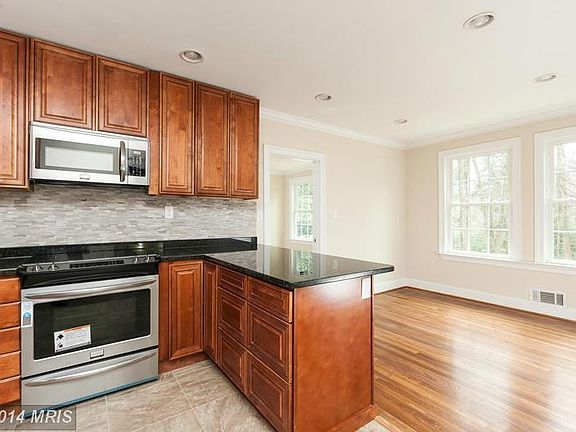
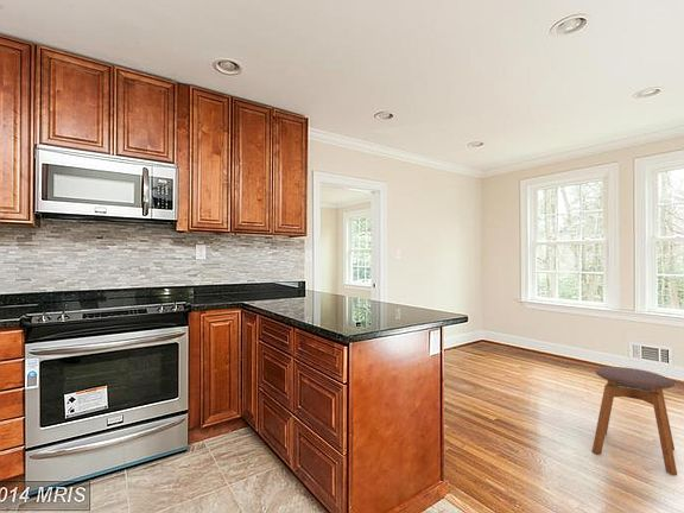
+ stool [591,366,678,476]
